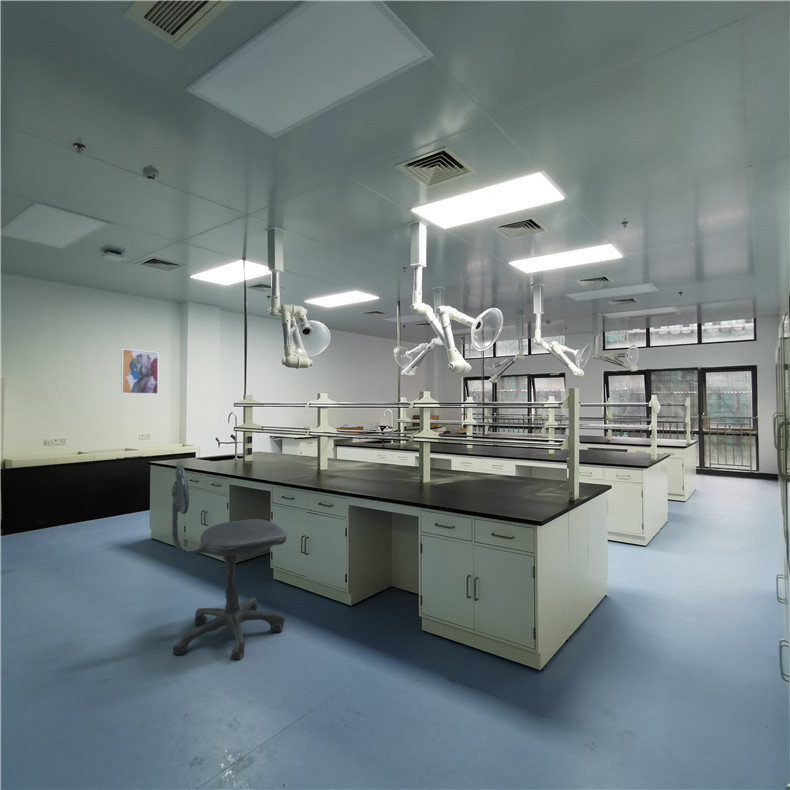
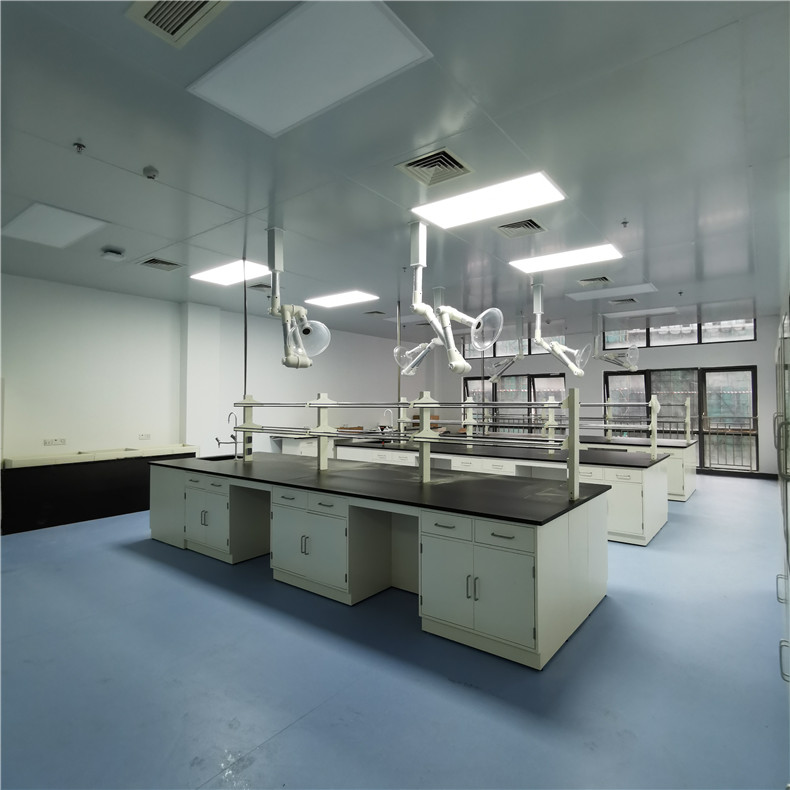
- wall art [120,348,160,395]
- office chair [171,461,288,660]
